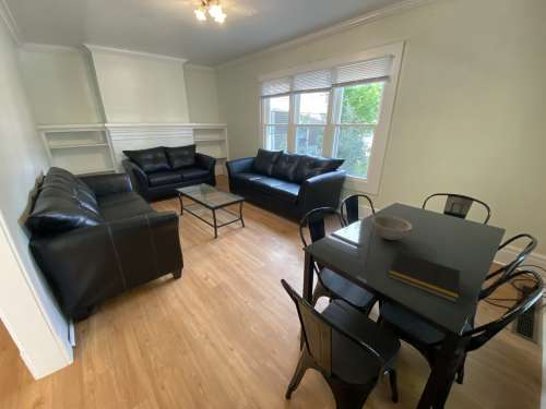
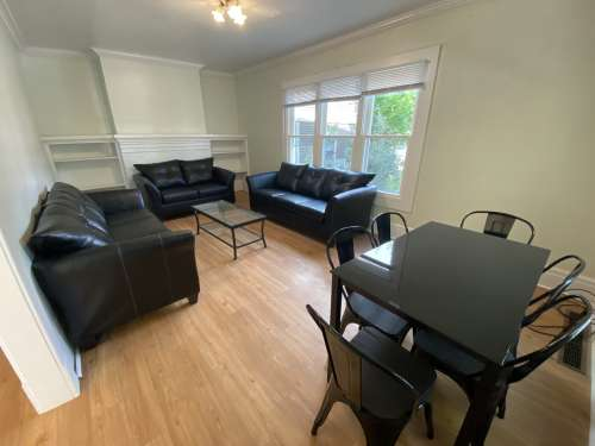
- notepad [387,250,462,303]
- bowl [370,215,414,241]
